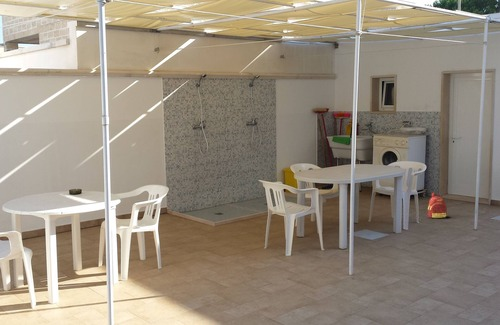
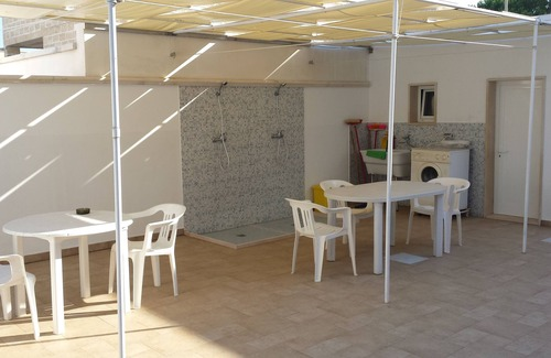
- backpack [427,191,448,219]
